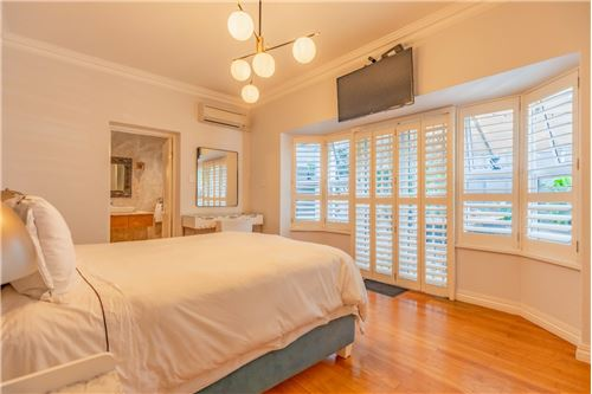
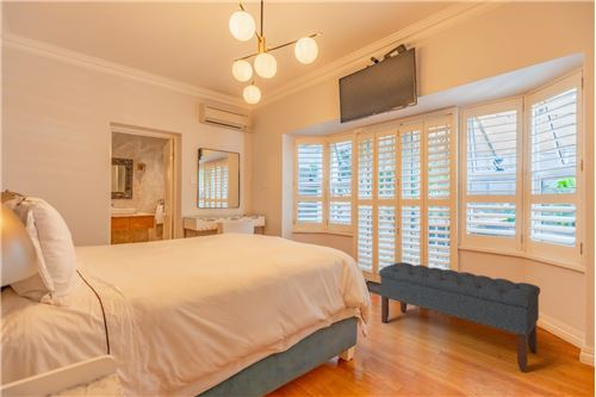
+ bench [378,261,541,373]
